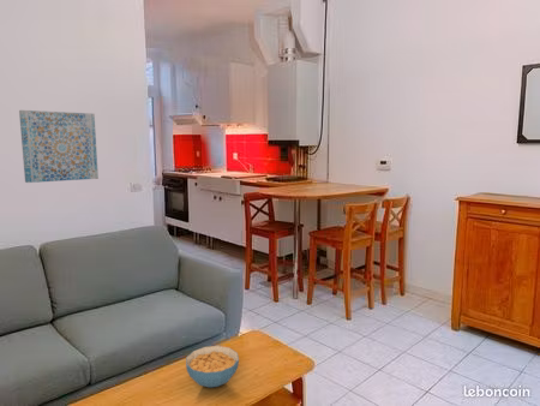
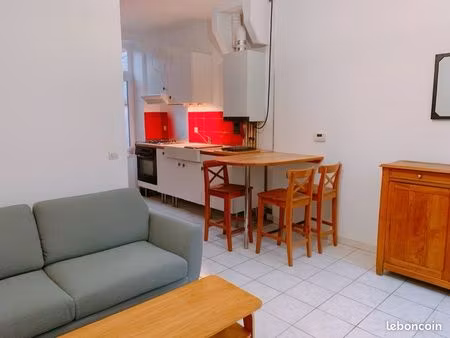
- cereal bowl [185,345,240,388]
- wall art [18,109,100,184]
